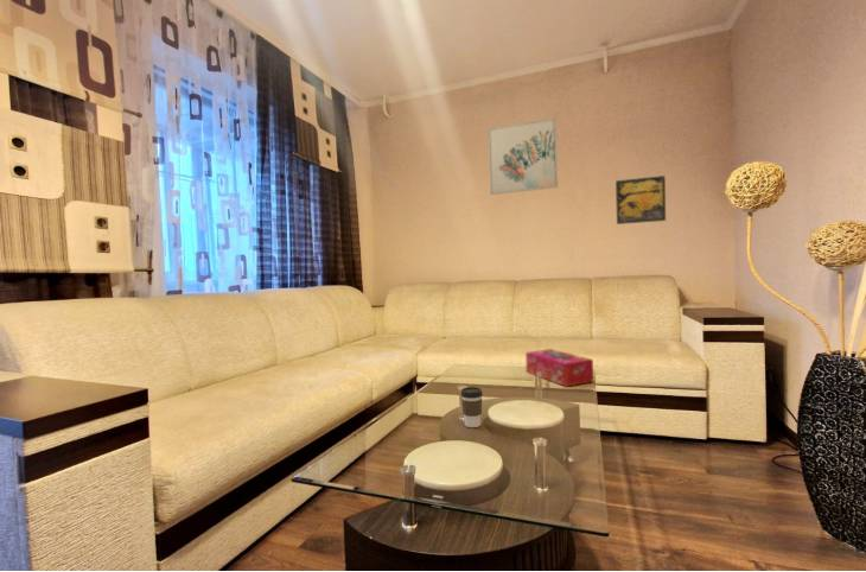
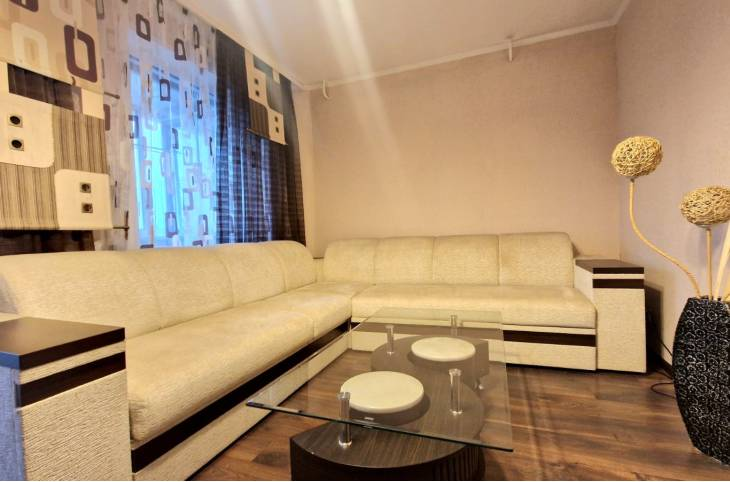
- wall art [486,117,559,196]
- tissue box [524,348,594,388]
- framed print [615,174,667,225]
- coffee cup [460,386,484,428]
